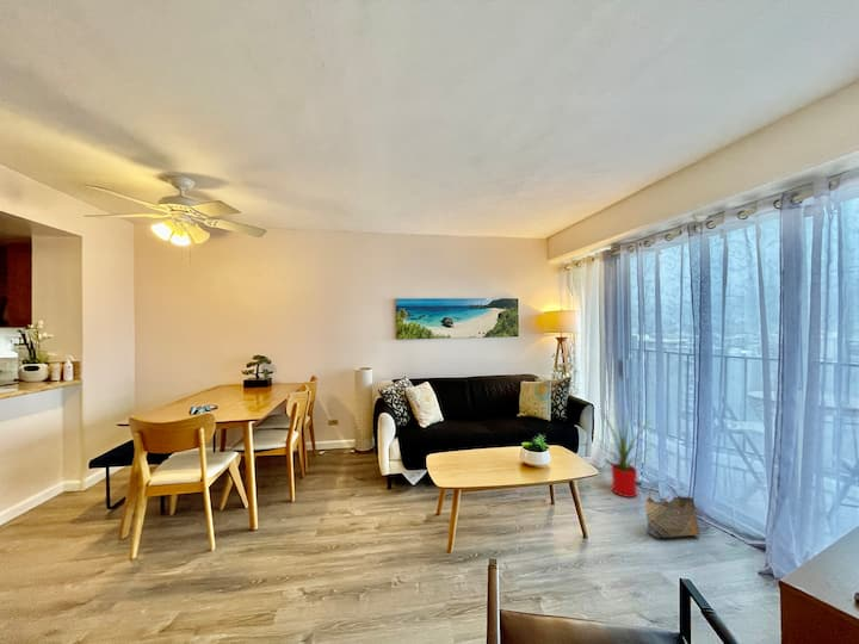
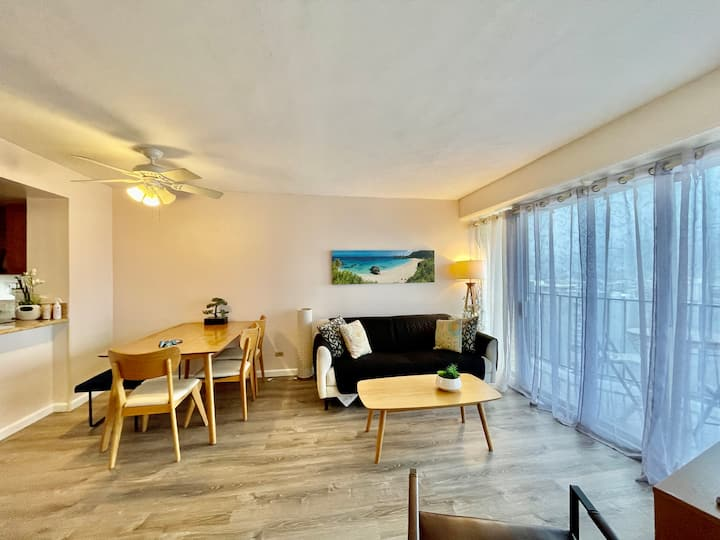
- basket [644,479,702,539]
- house plant [593,410,656,499]
